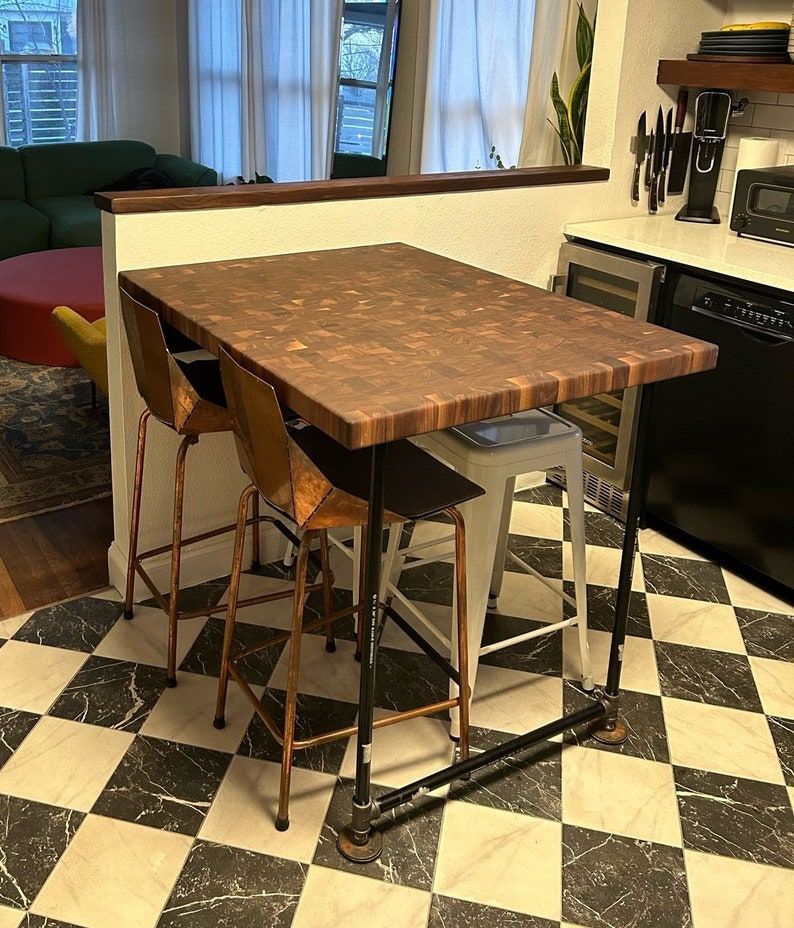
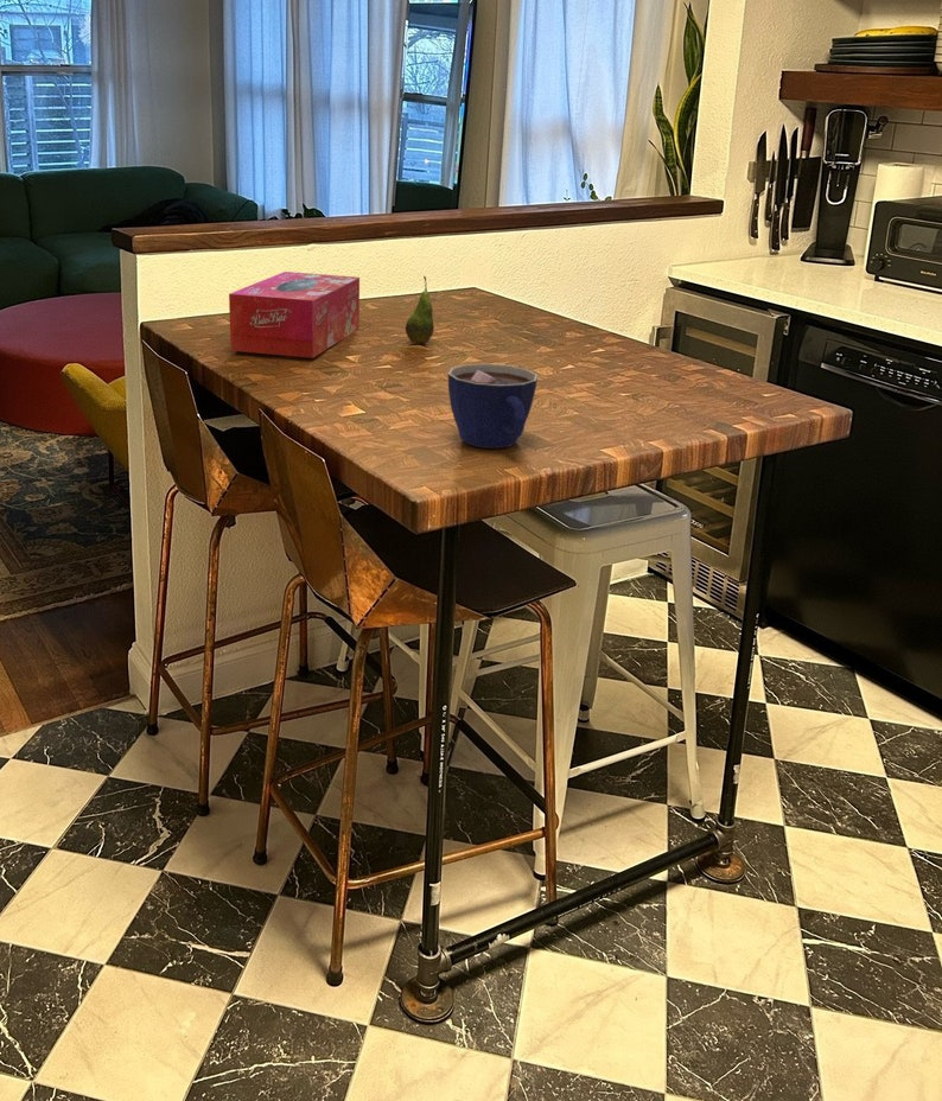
+ fruit [405,275,435,344]
+ cup [447,362,539,450]
+ tissue box [228,271,361,359]
